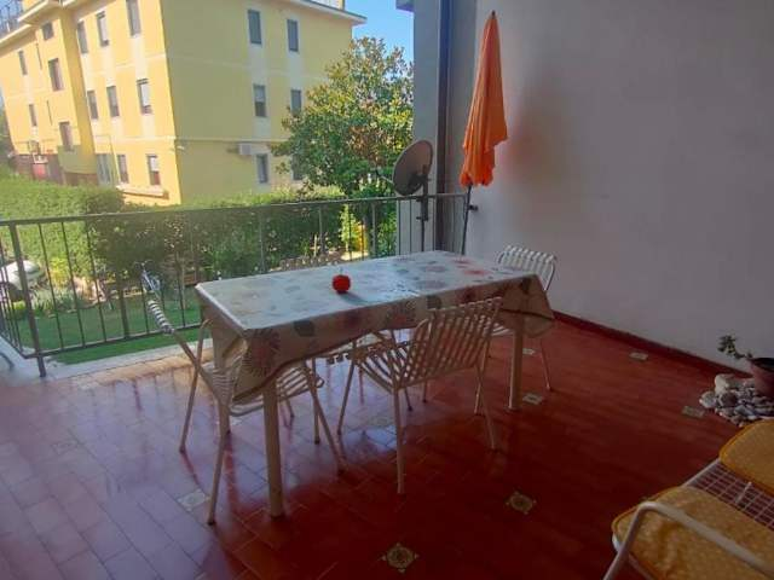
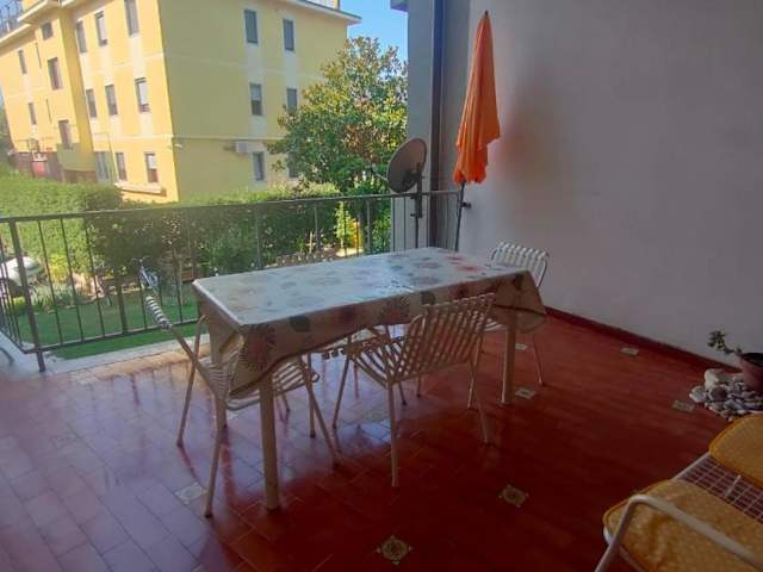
- fruit [330,267,352,294]
